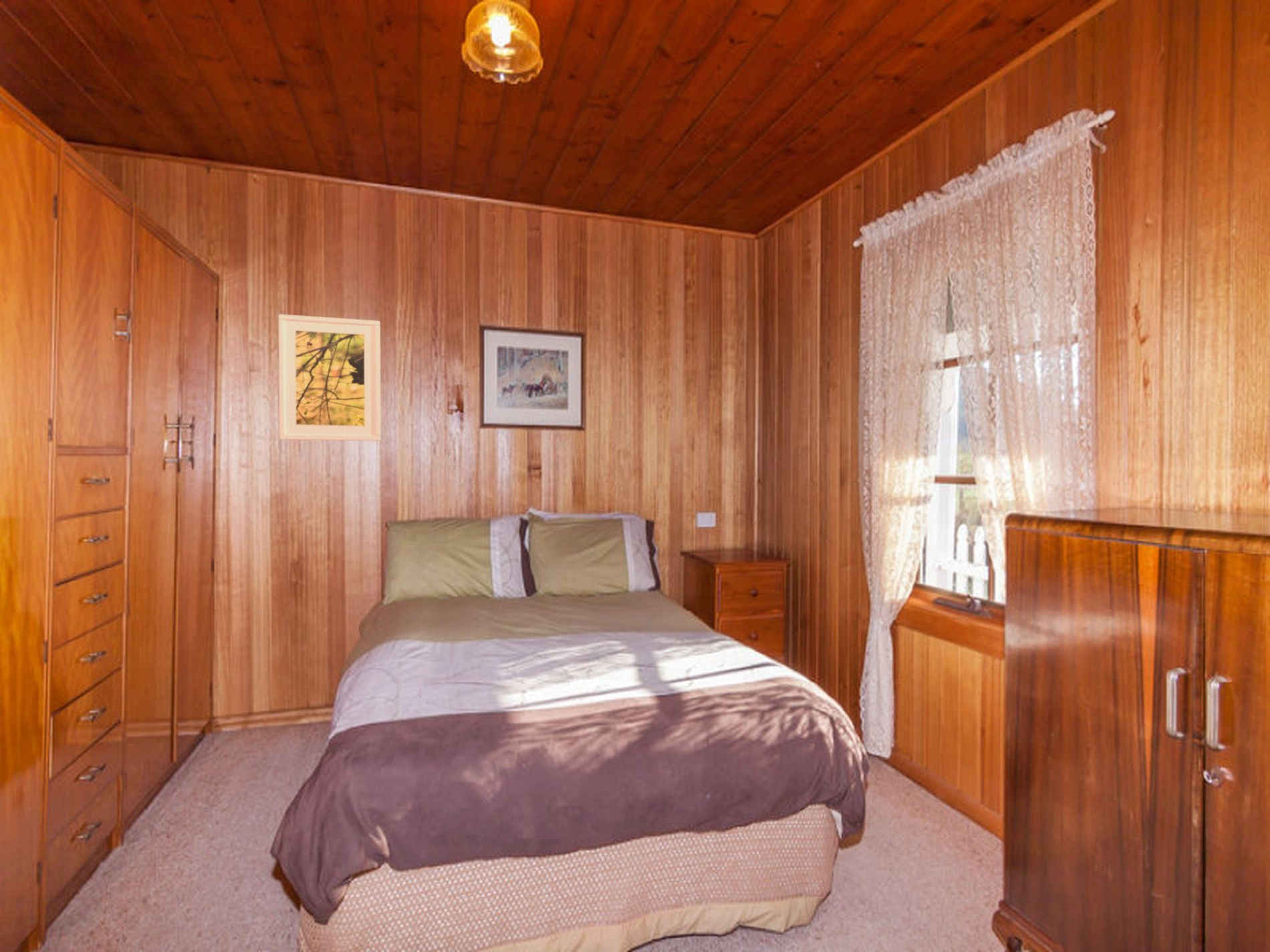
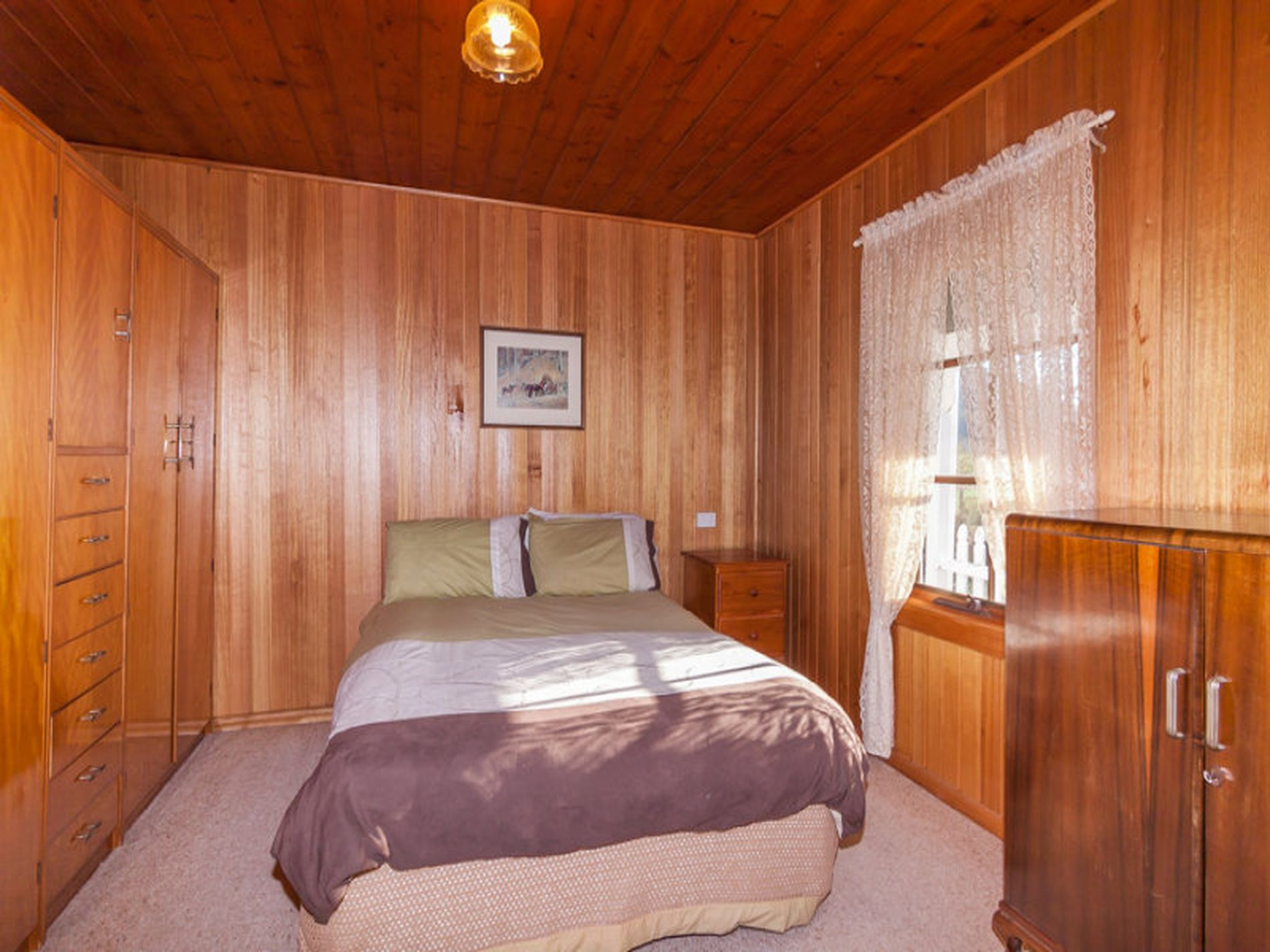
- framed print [278,313,382,442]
